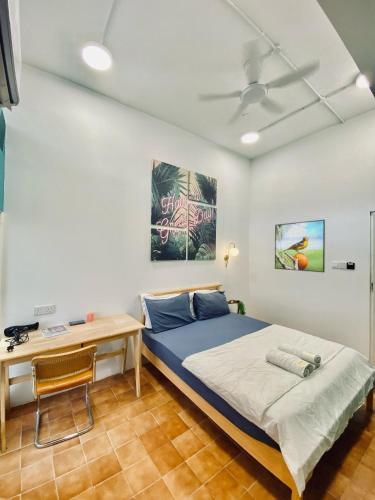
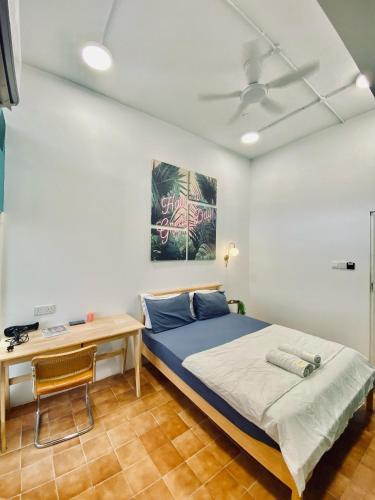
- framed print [274,219,326,273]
